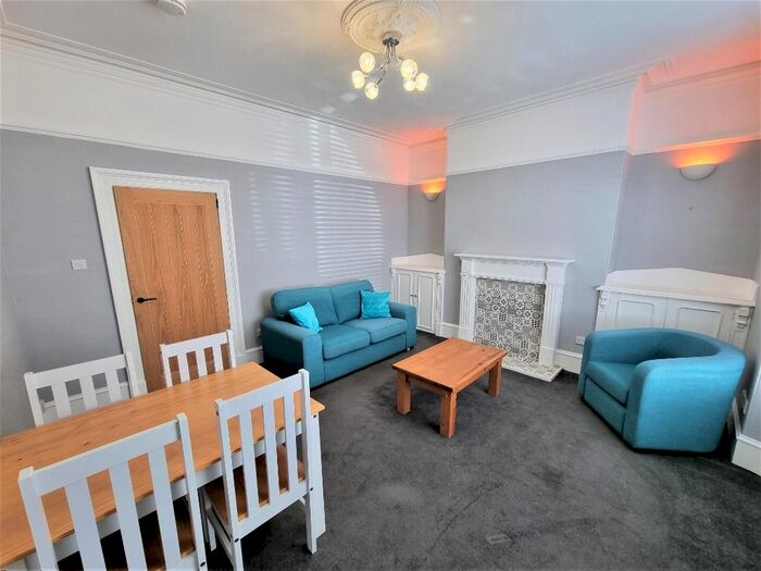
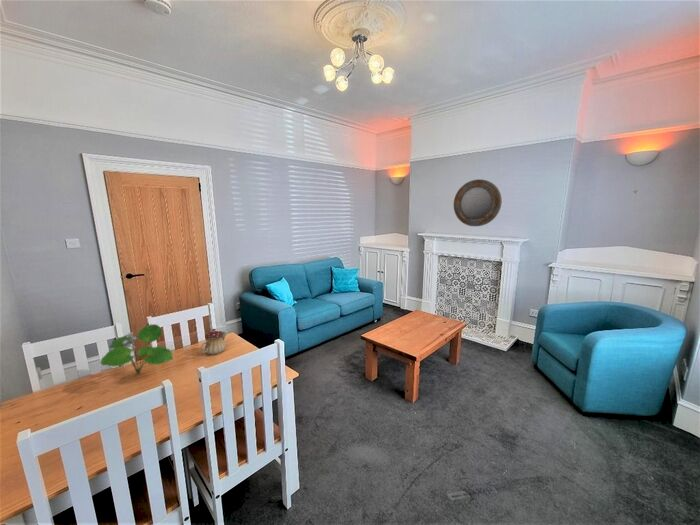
+ teapot [199,328,228,356]
+ home mirror [453,178,503,227]
+ plant [100,323,174,375]
